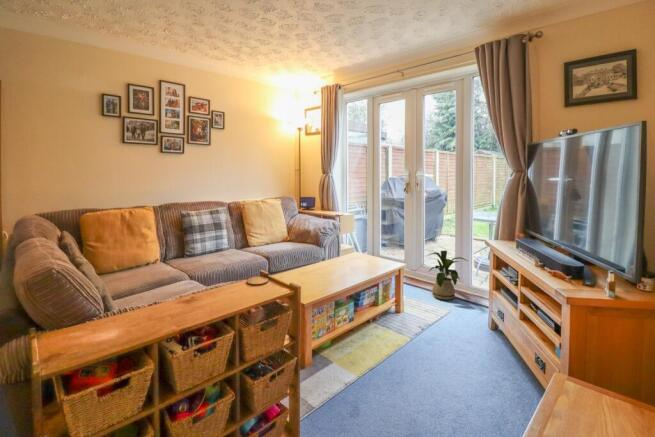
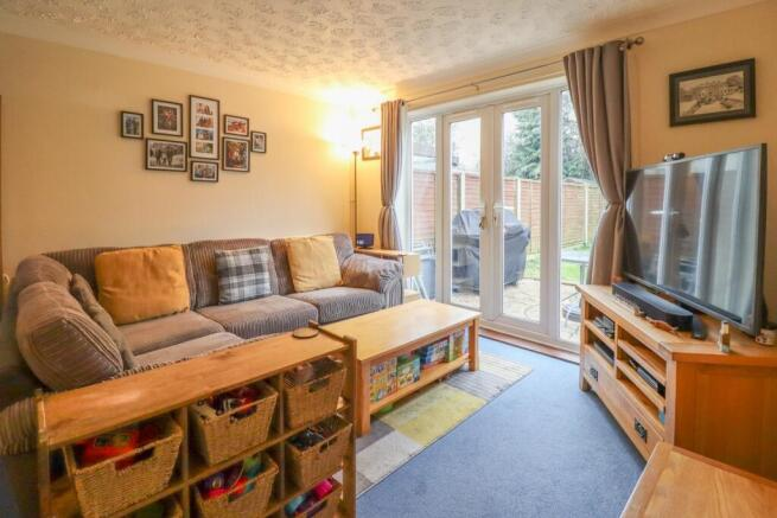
- house plant [425,250,468,301]
